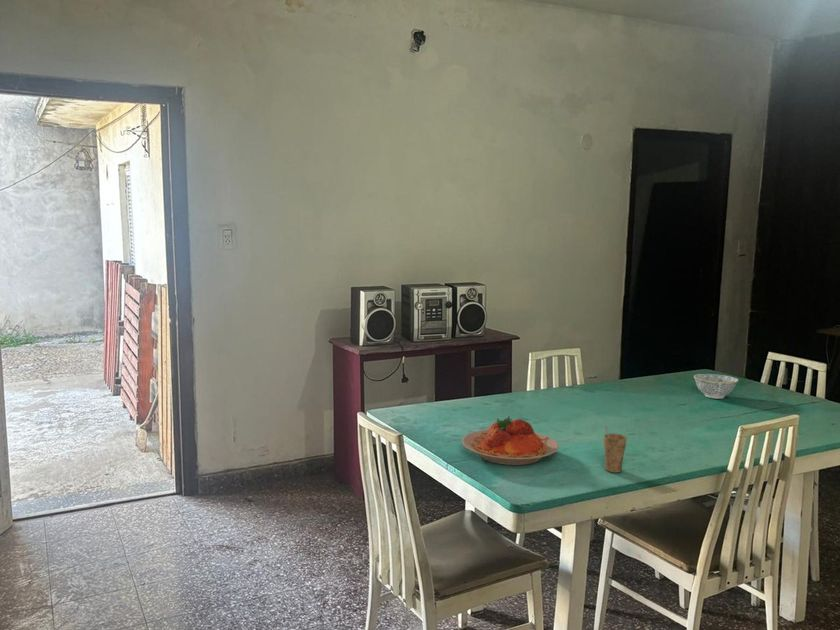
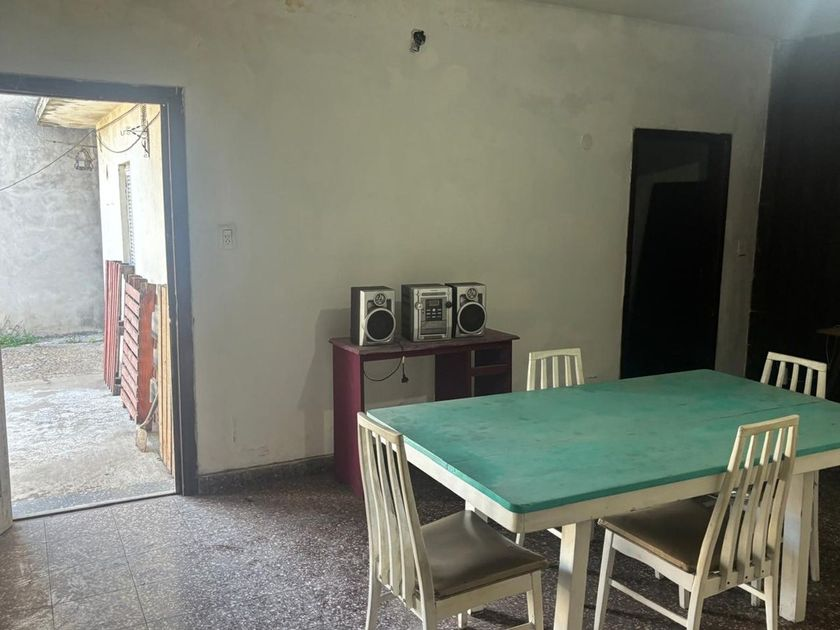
- cup [603,425,627,474]
- plate [461,415,560,466]
- bowl [693,373,739,400]
